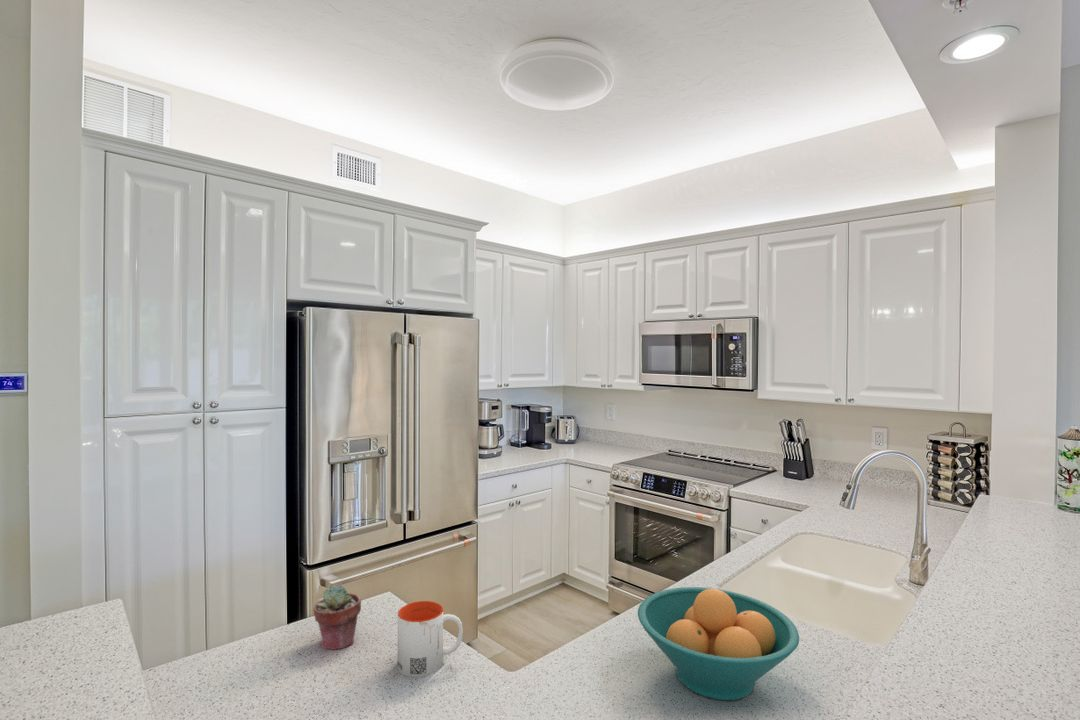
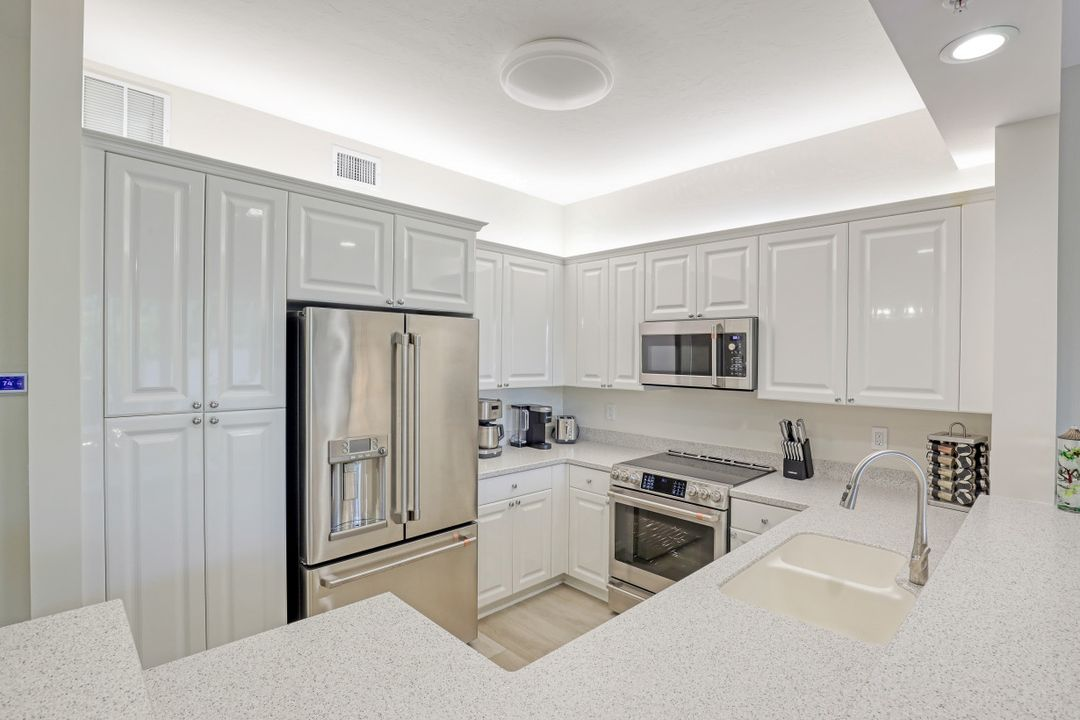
- mug [396,600,464,678]
- potted succulent [312,584,362,650]
- fruit bowl [637,586,800,701]
